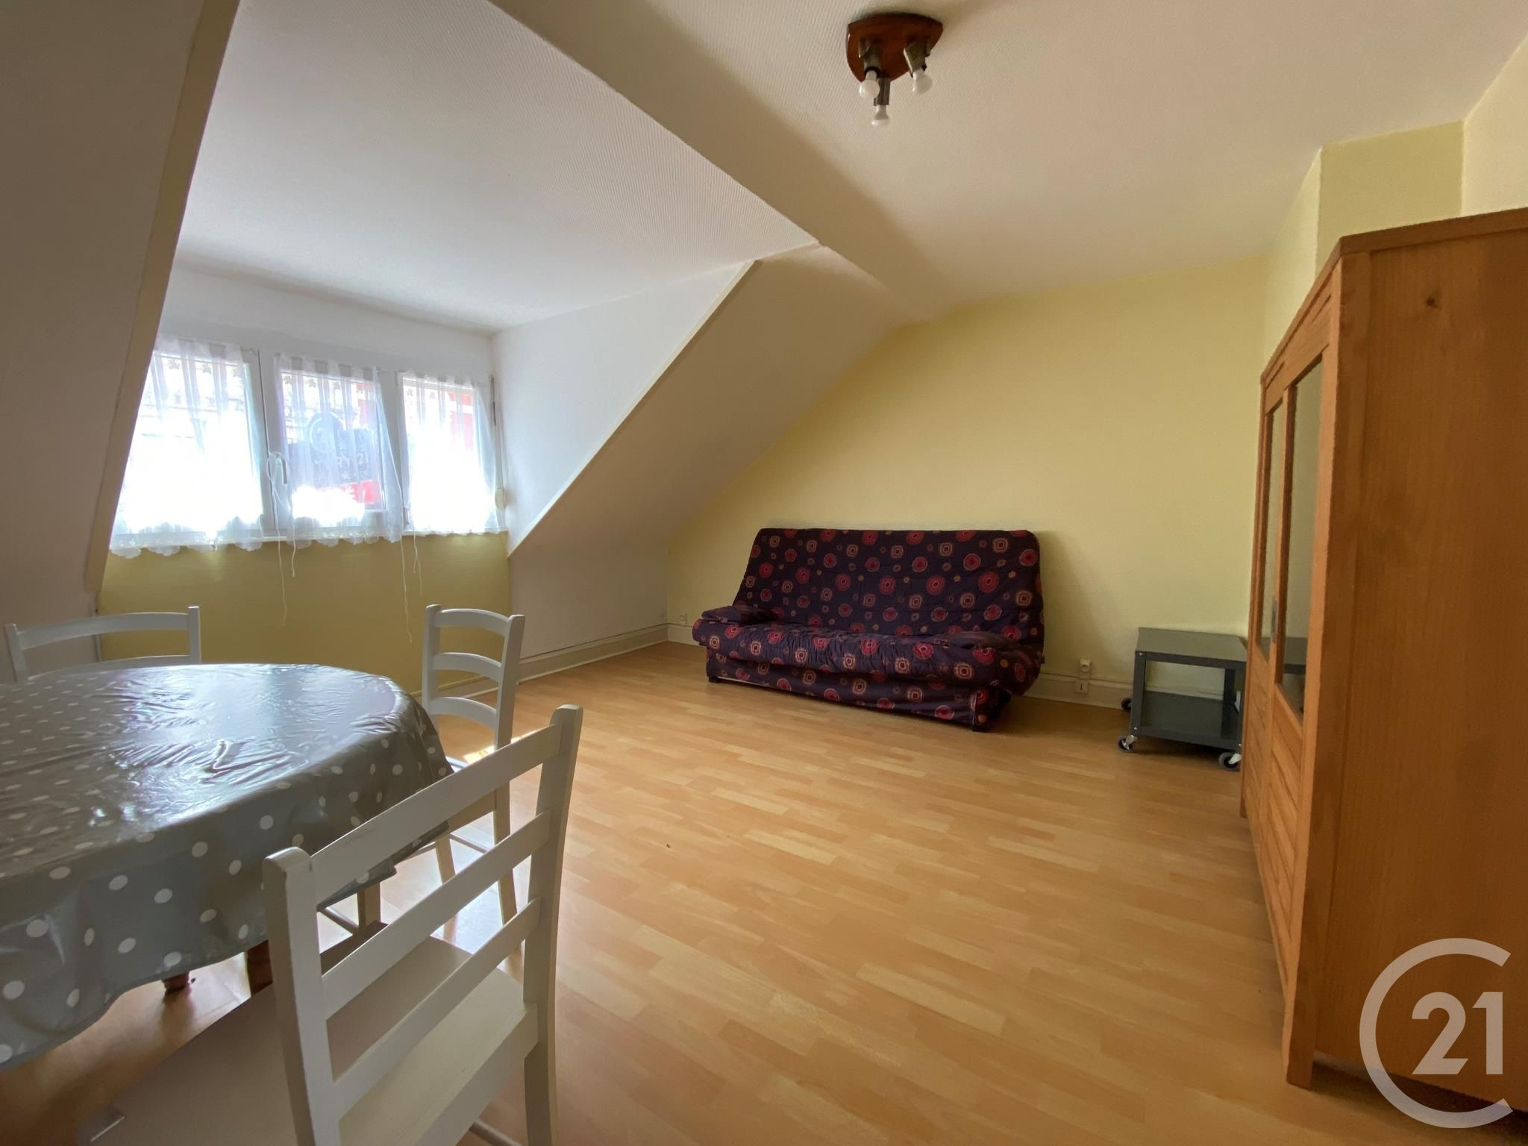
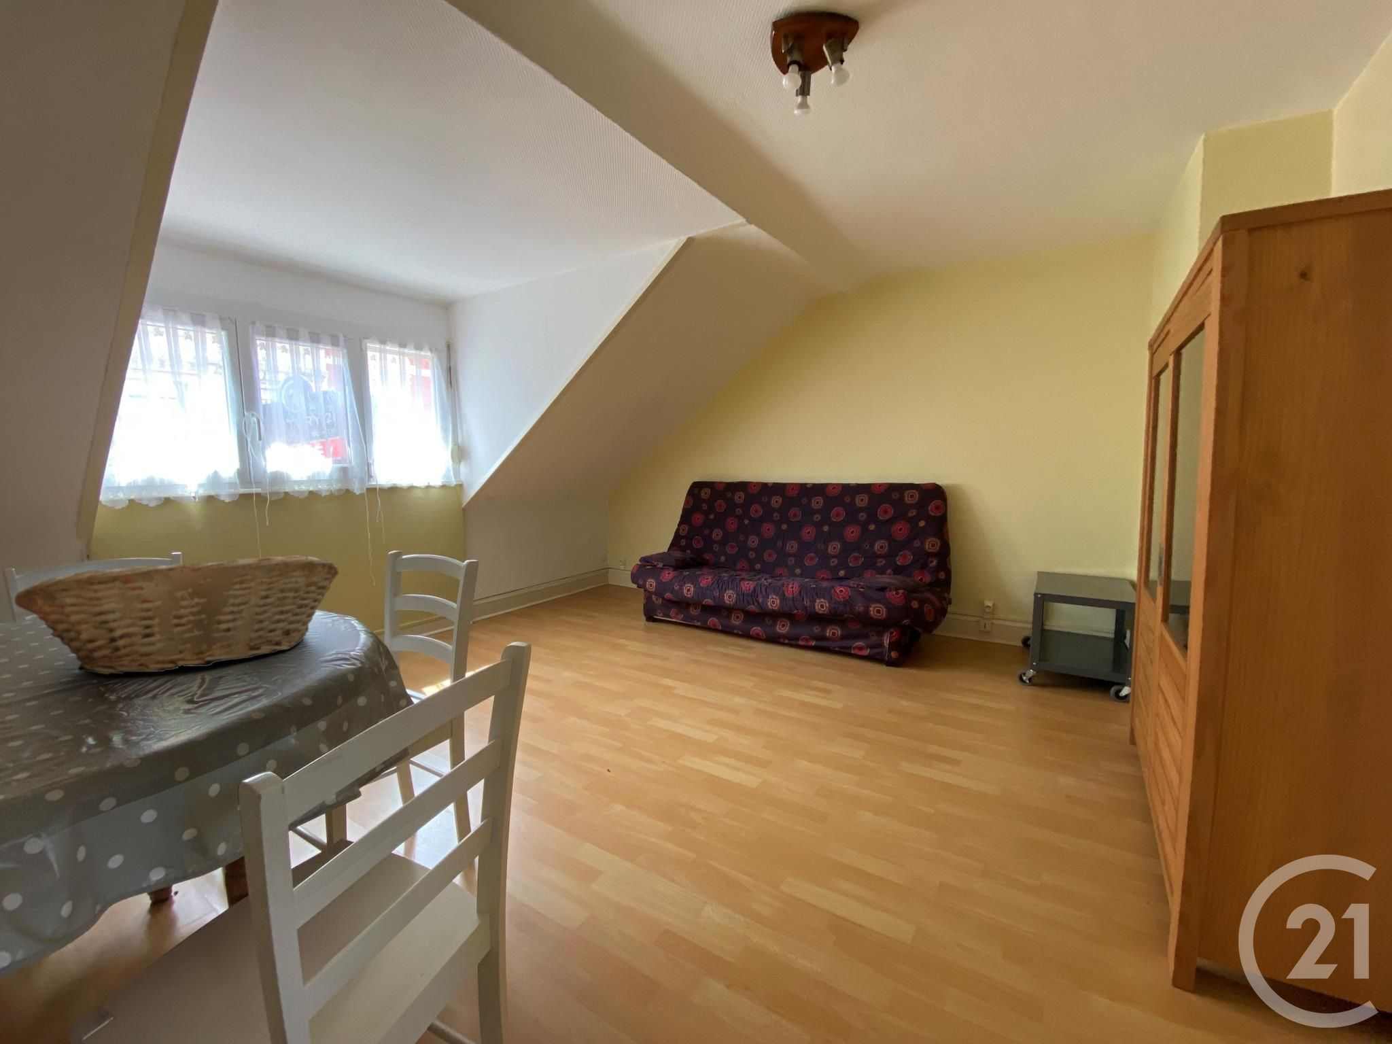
+ fruit basket [13,555,339,676]
